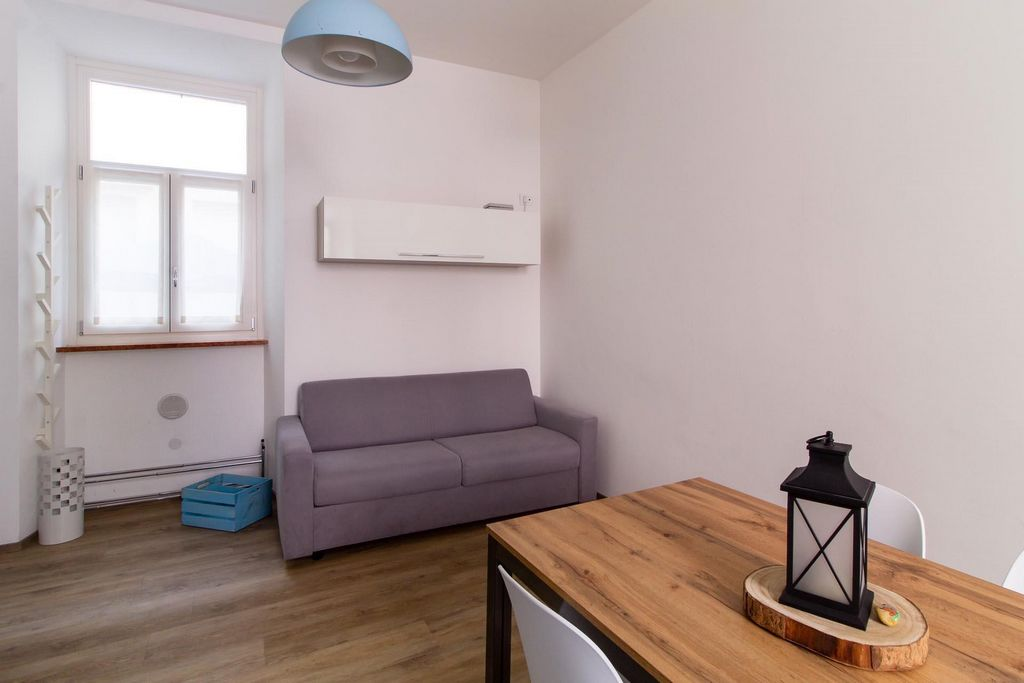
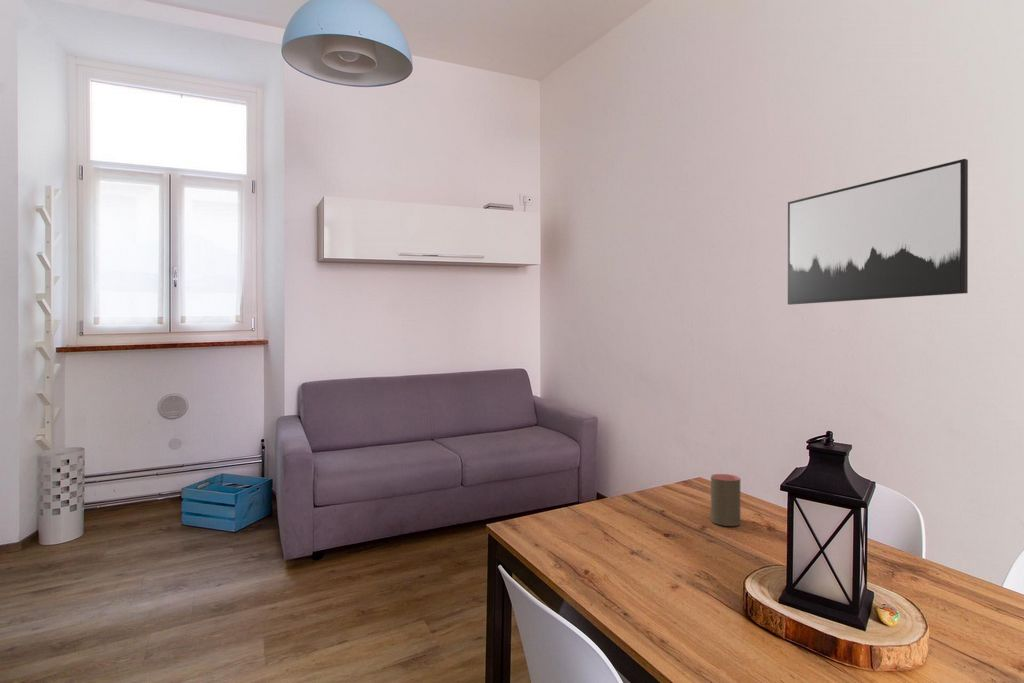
+ cup [710,473,741,527]
+ wall art [787,158,969,306]
